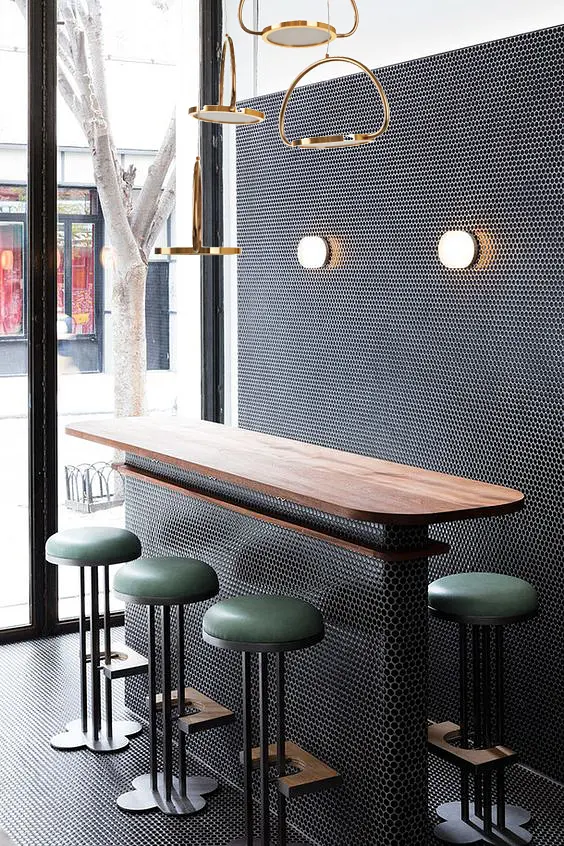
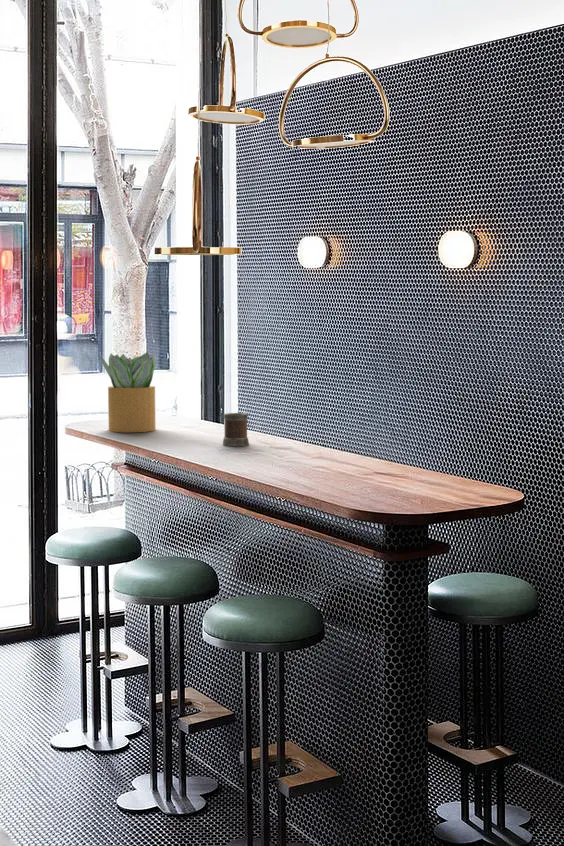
+ potted plant [98,351,157,433]
+ mug [222,412,250,447]
